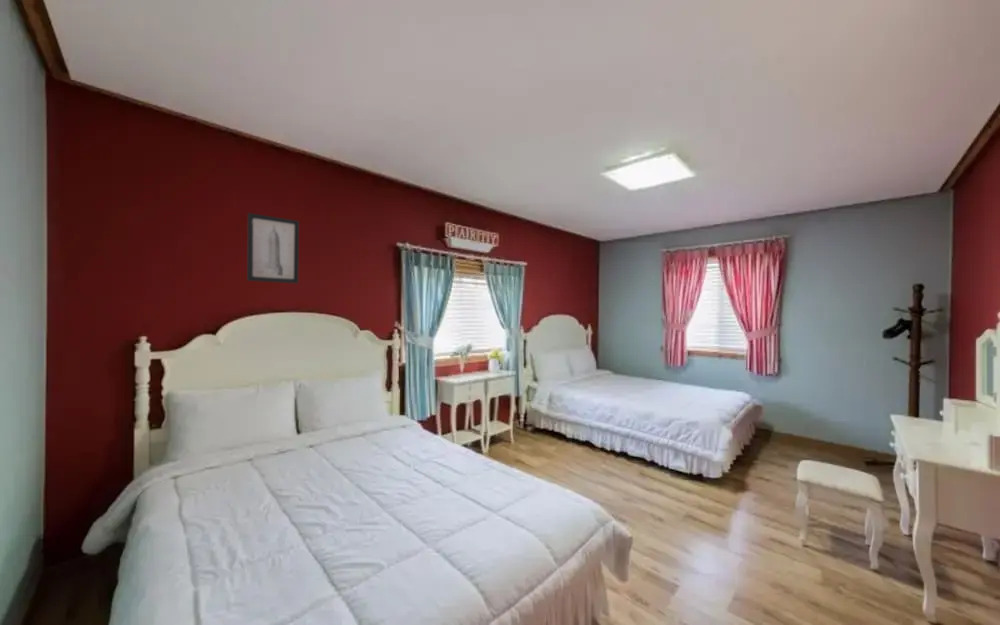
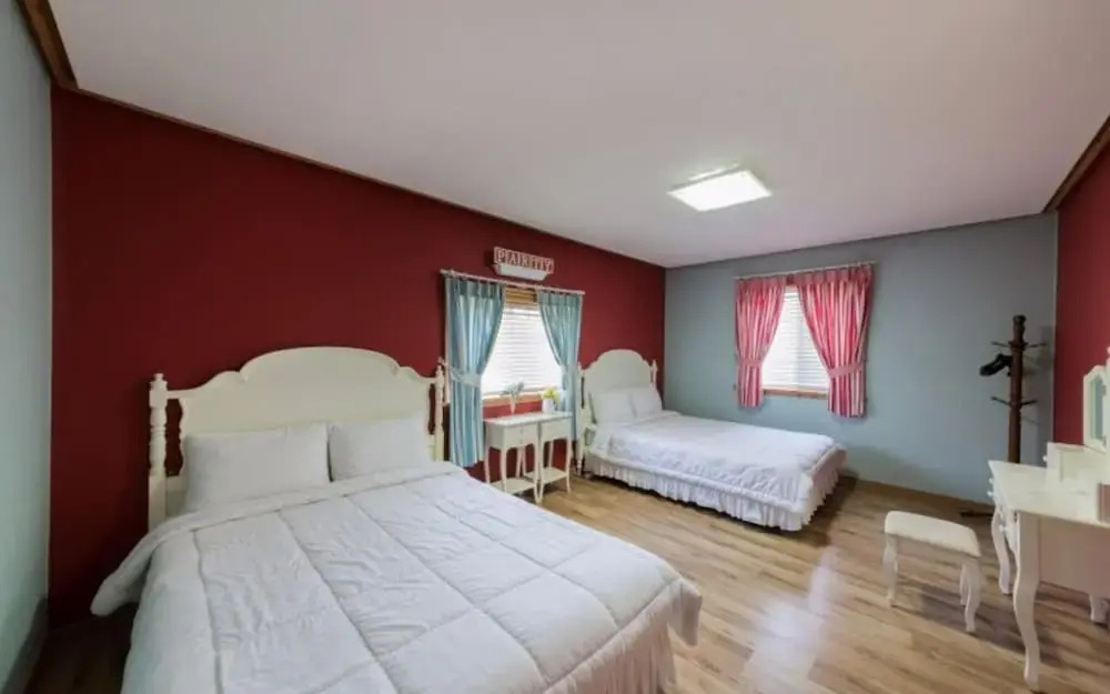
- wall art [246,212,300,285]
